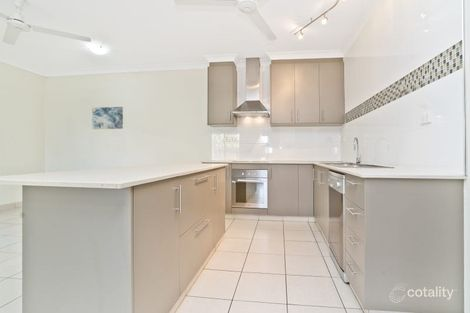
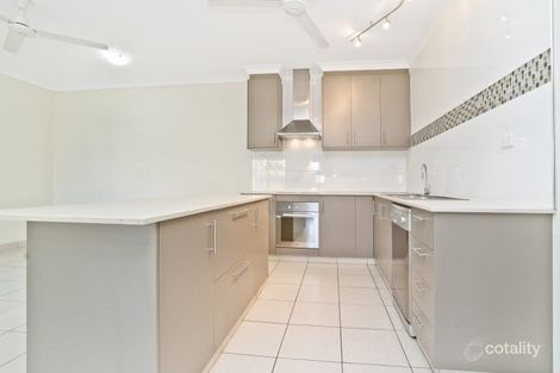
- wall art [91,106,124,130]
